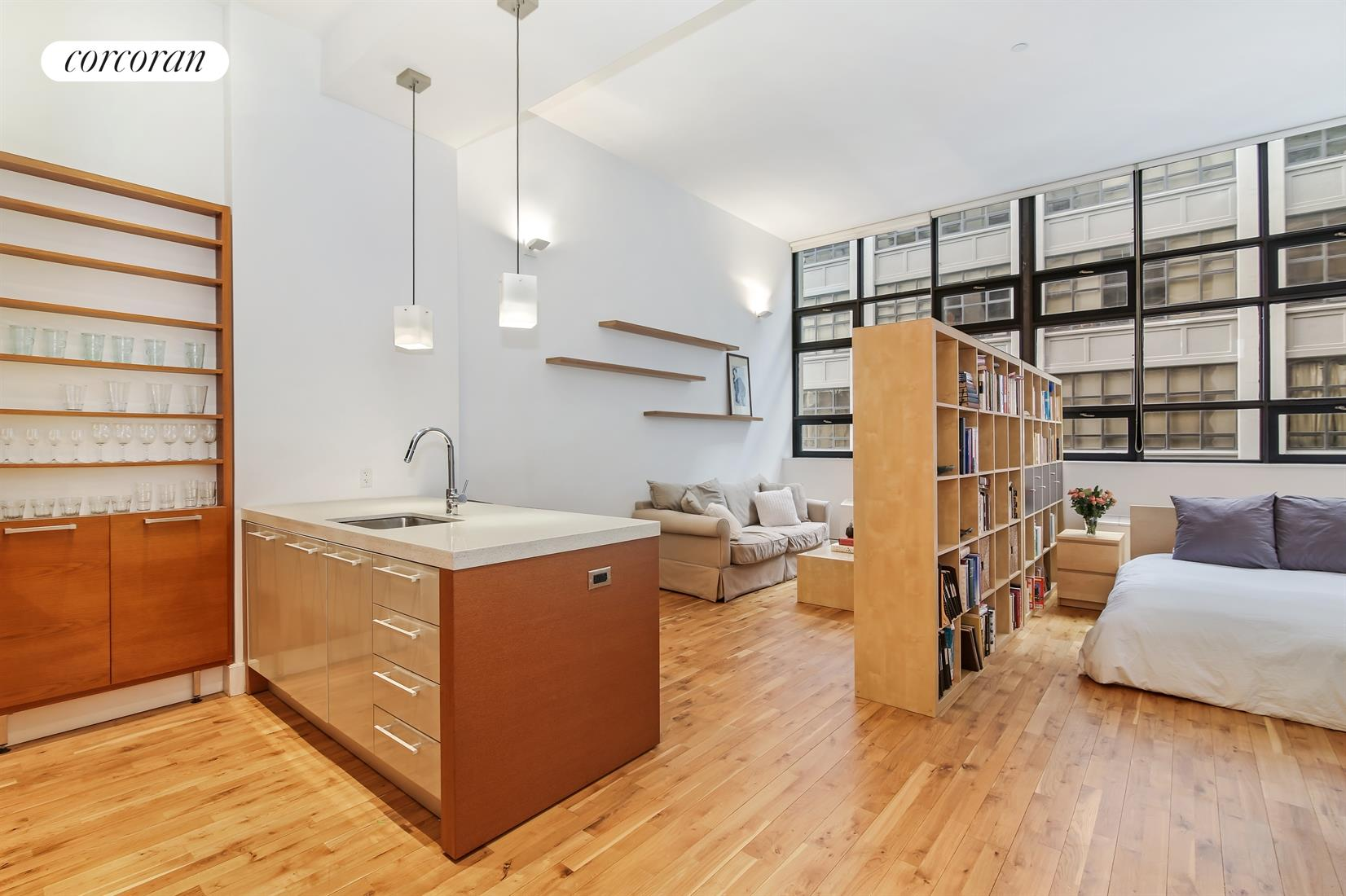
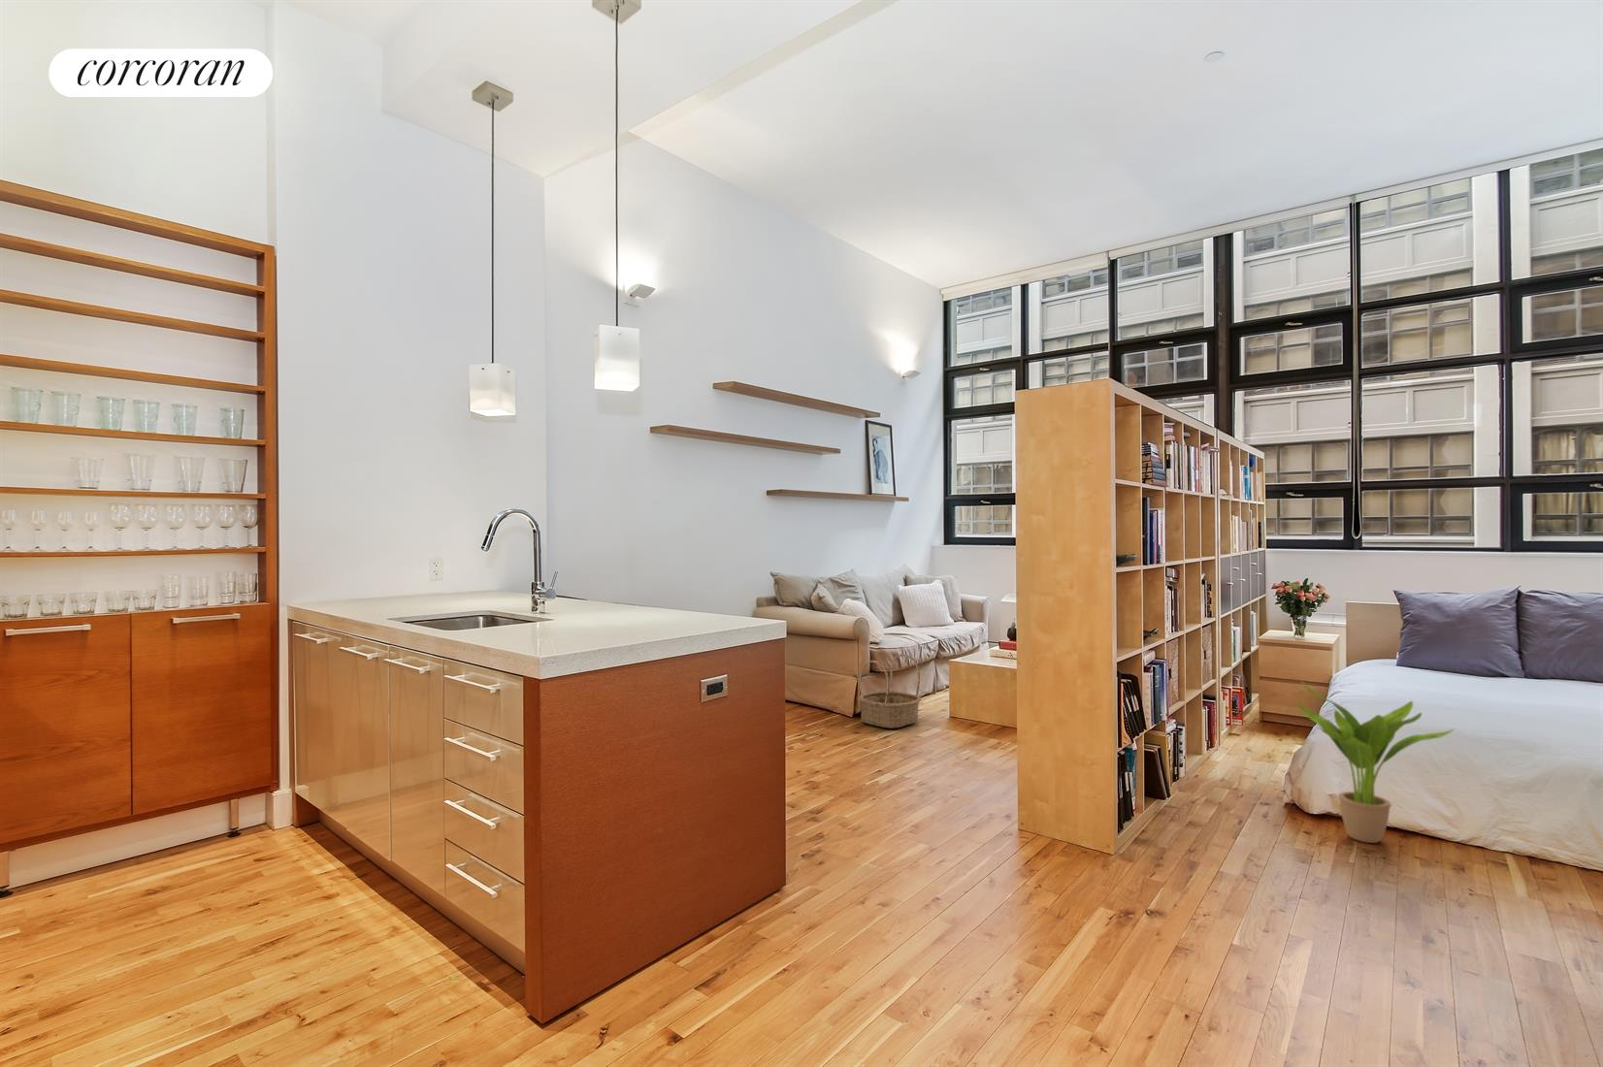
+ basket [856,654,922,730]
+ potted plant [1297,680,1455,844]
